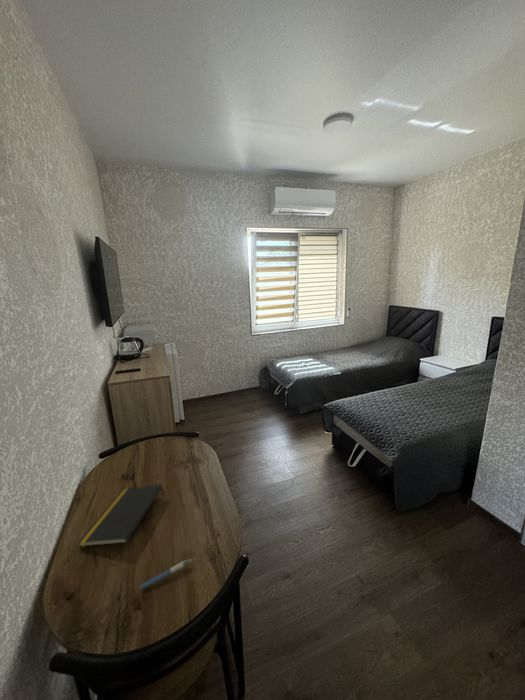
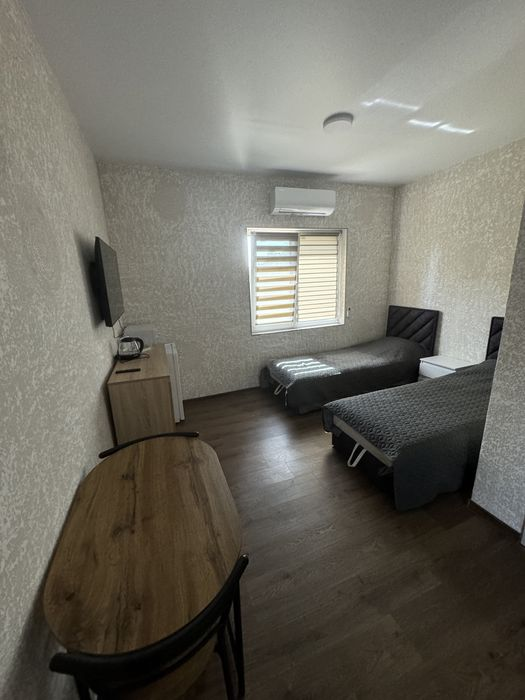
- pen [138,558,192,590]
- notepad [77,484,165,547]
